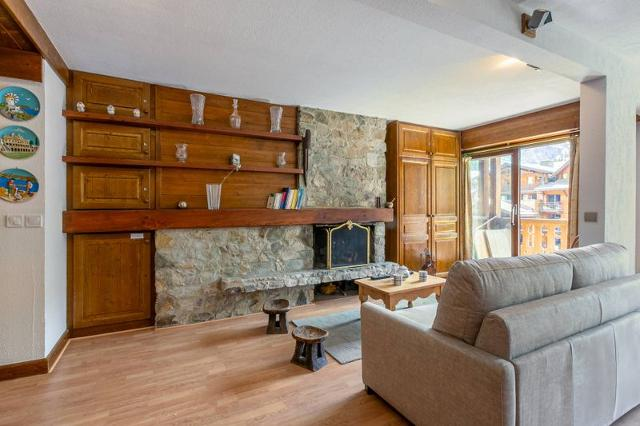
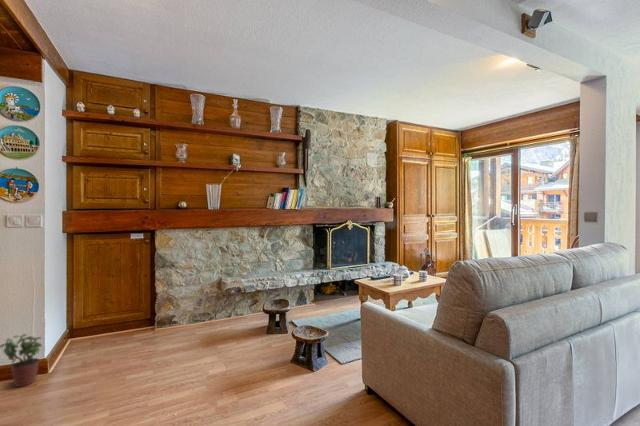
+ potted plant [0,333,43,388]
